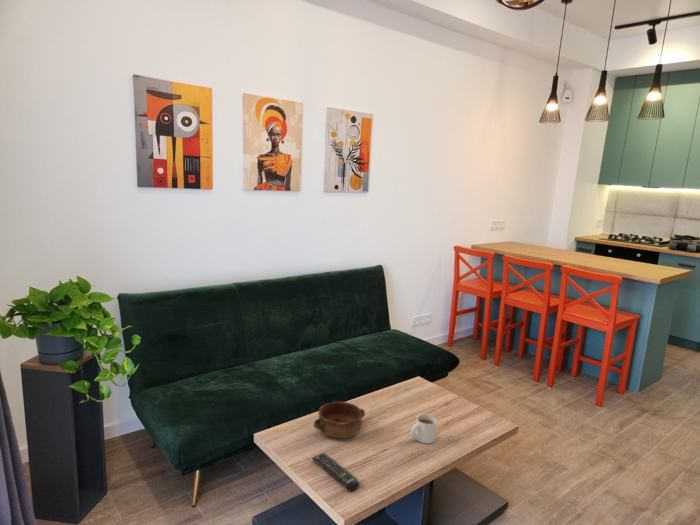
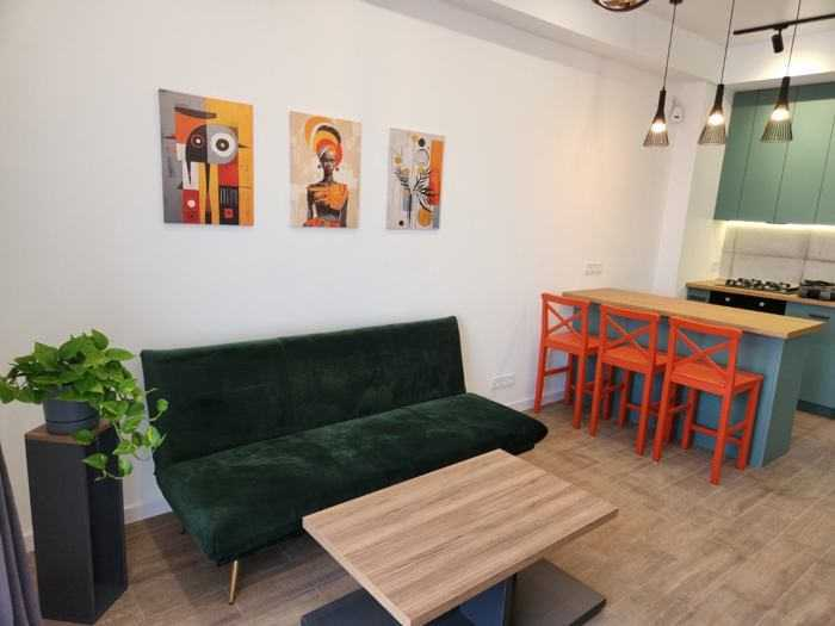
- remote control [311,452,360,492]
- bowl [312,400,366,439]
- mug [409,413,438,445]
